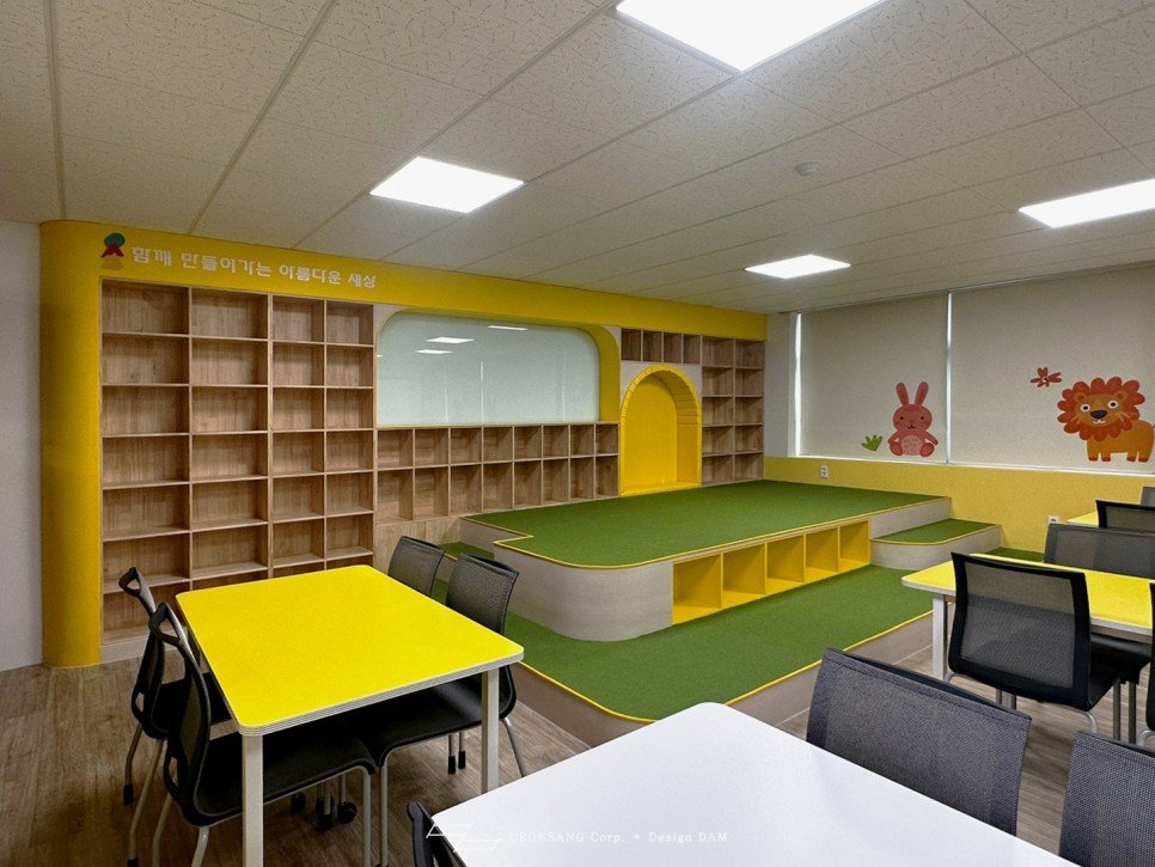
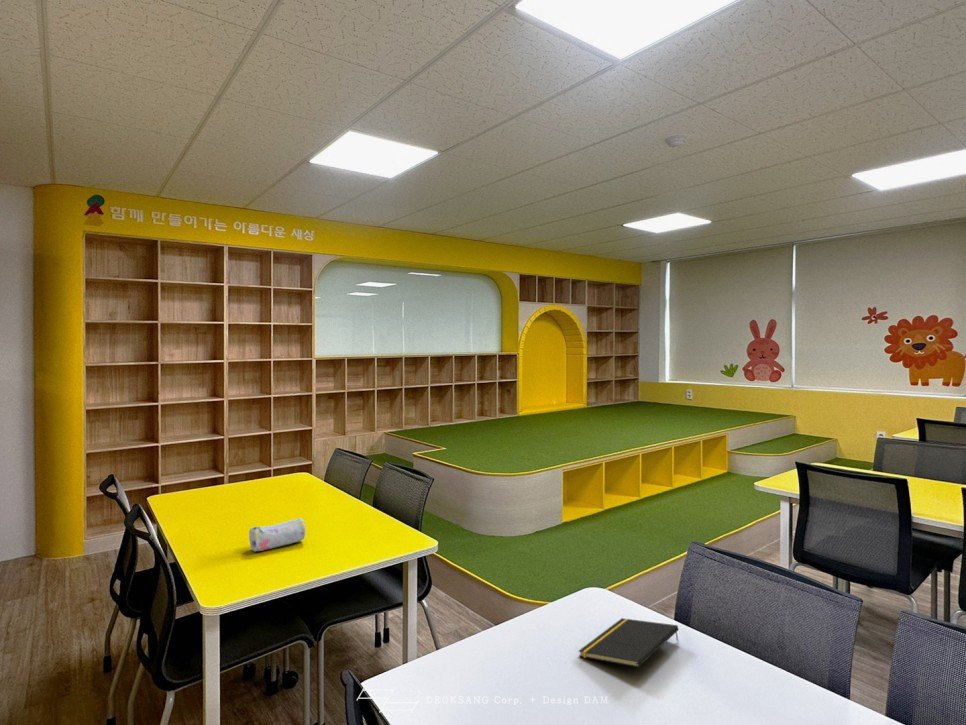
+ notepad [578,617,679,669]
+ pencil case [248,517,307,552]
